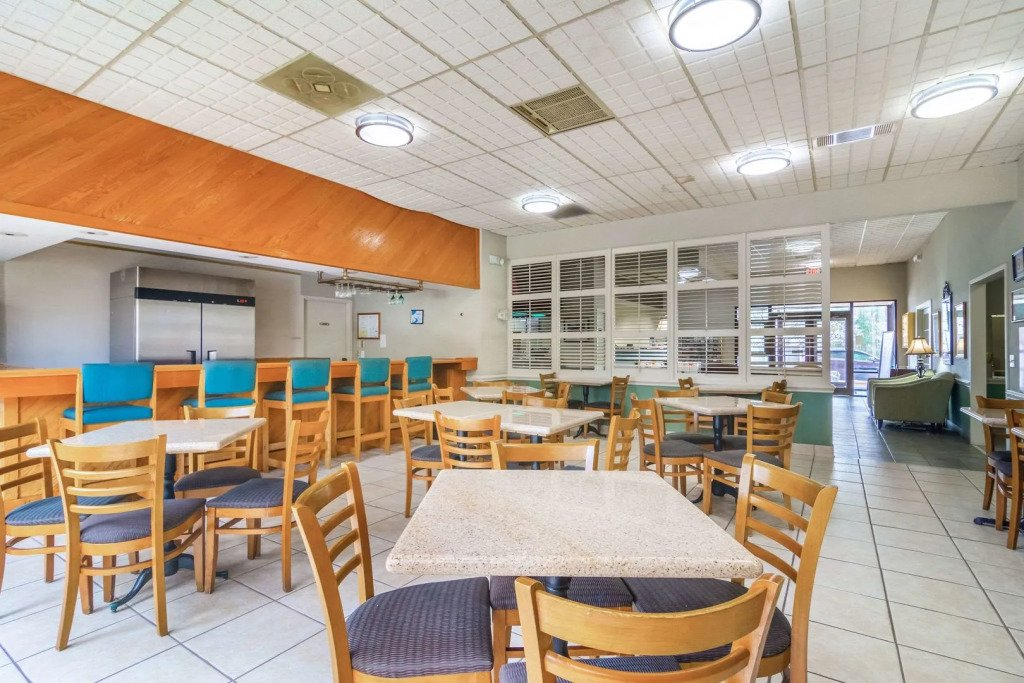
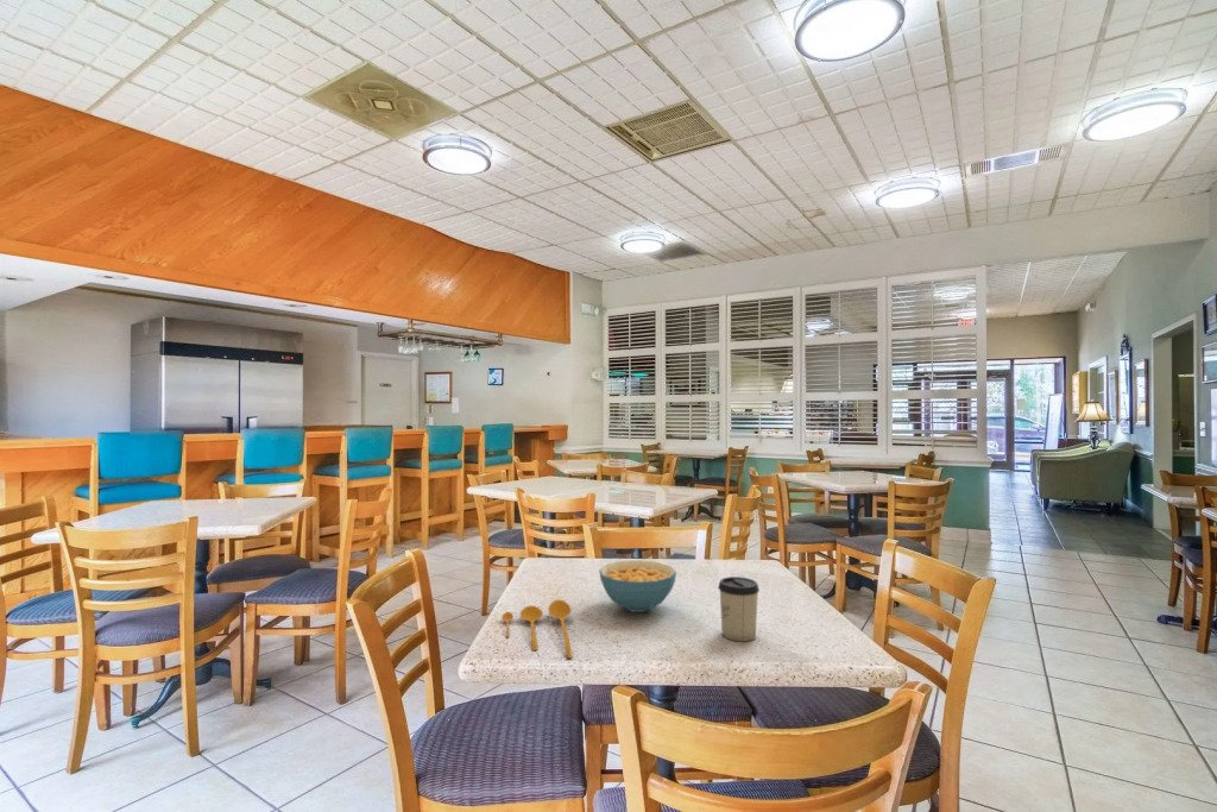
+ cereal bowl [598,559,677,613]
+ cup [717,575,761,642]
+ spoon [500,598,574,659]
